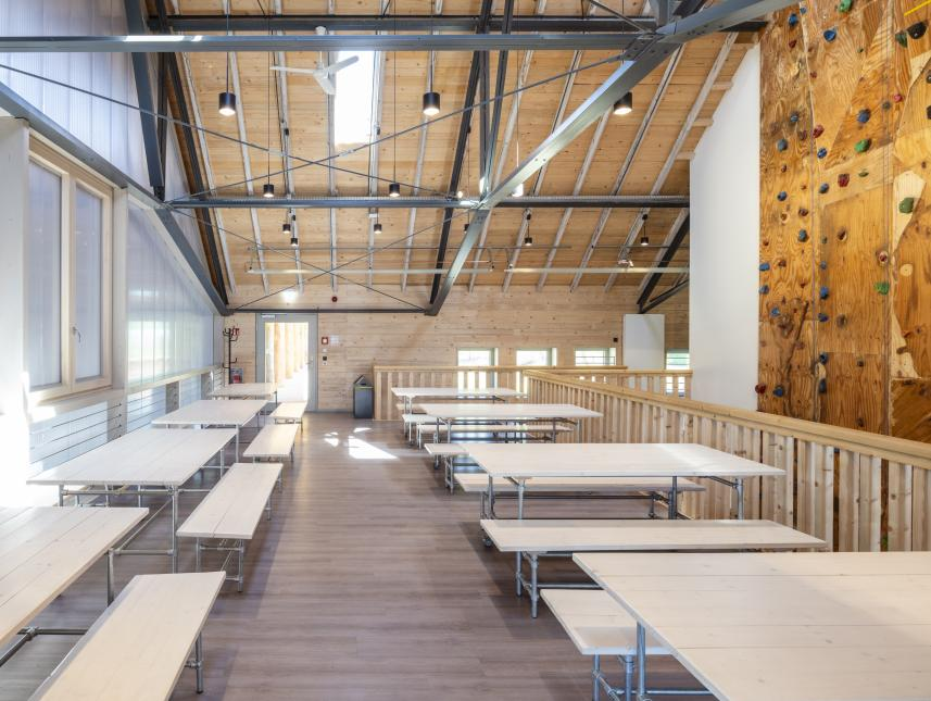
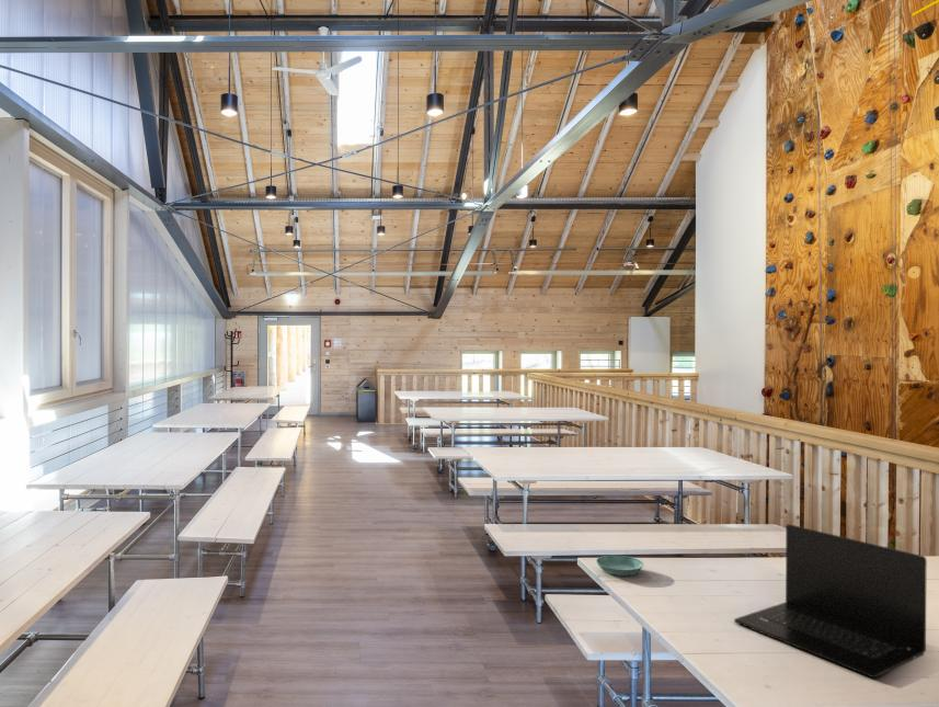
+ laptop [733,523,928,679]
+ saucer [595,555,644,577]
